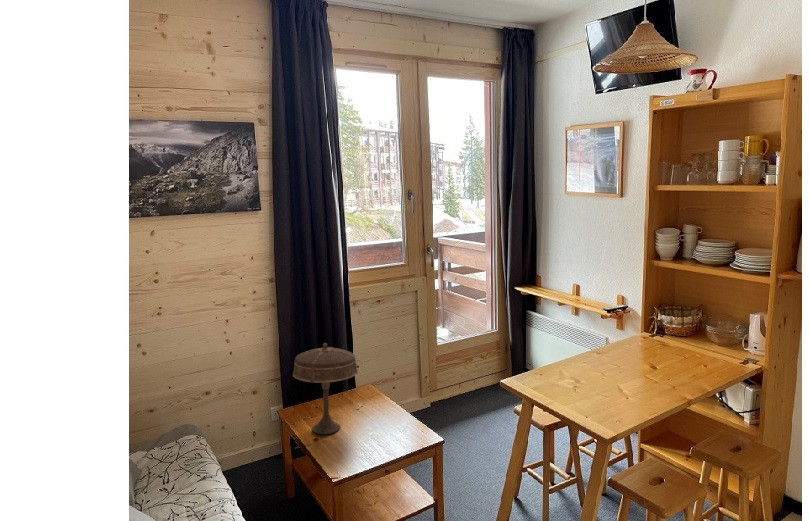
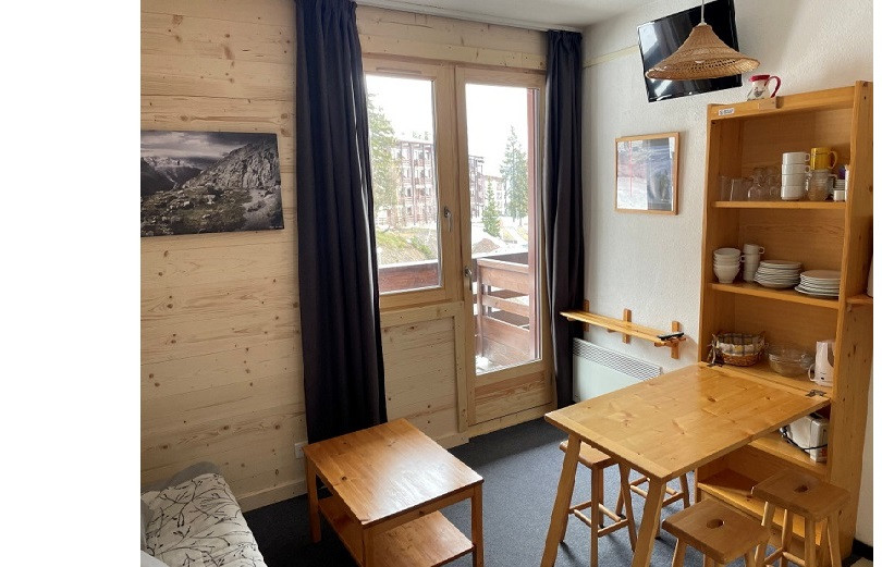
- table lamp [292,342,359,435]
